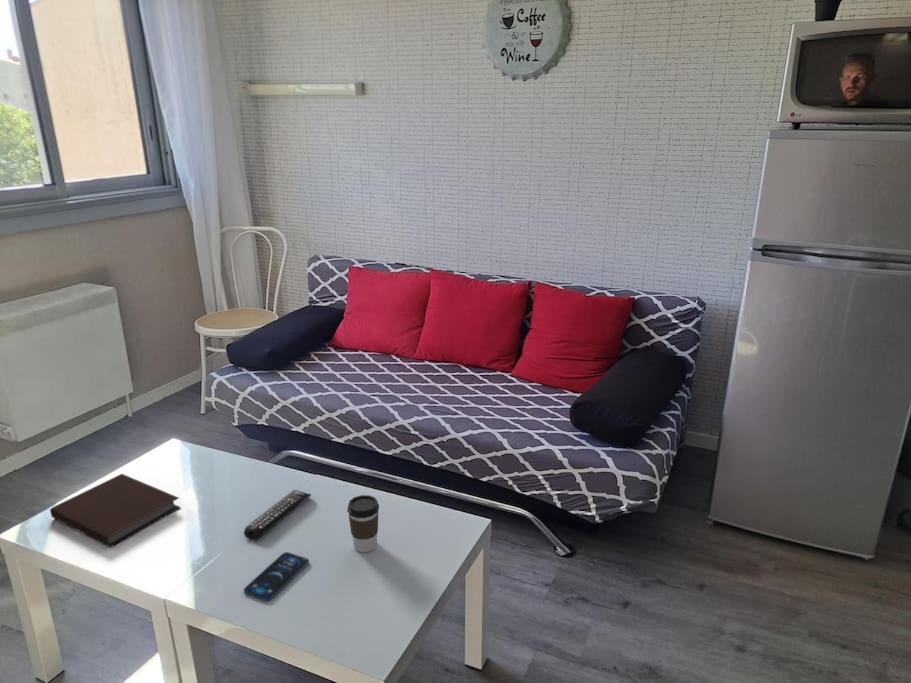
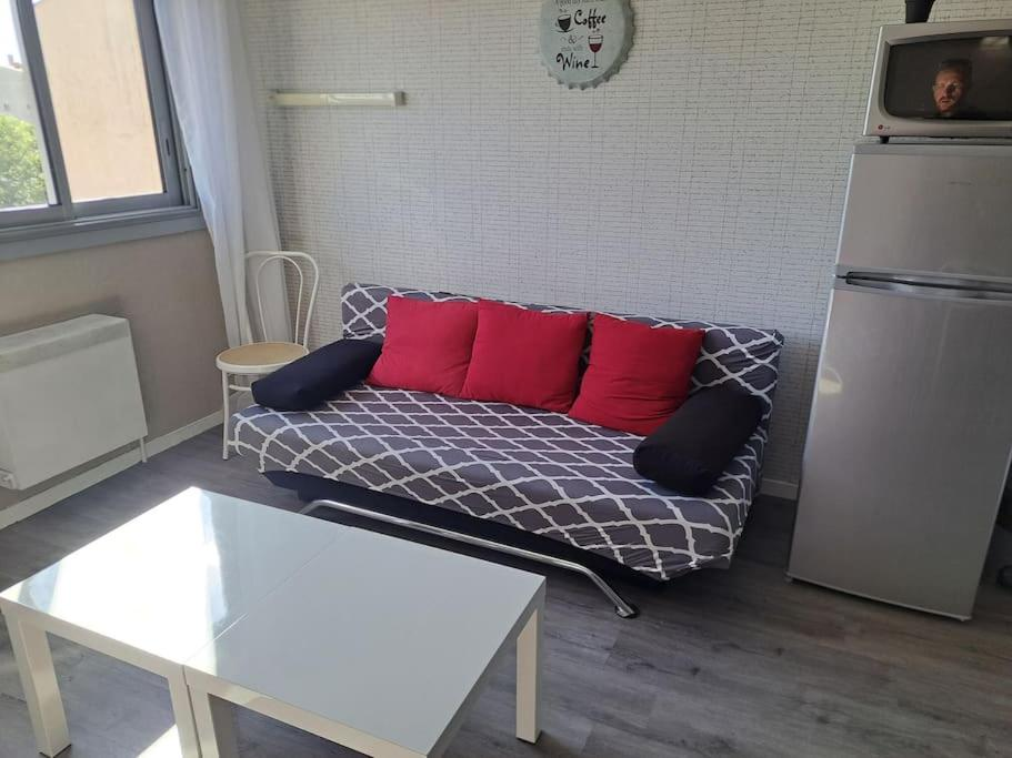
- remote control [243,489,312,541]
- smartphone [243,551,310,602]
- notebook [49,473,182,548]
- coffee cup [346,494,380,553]
